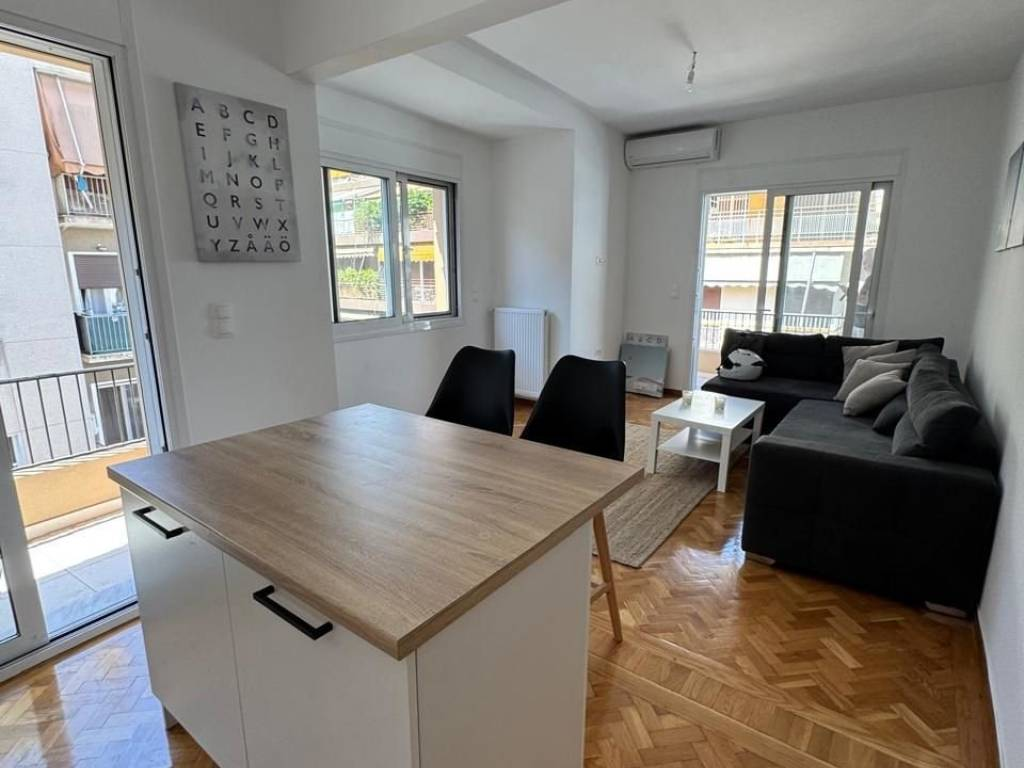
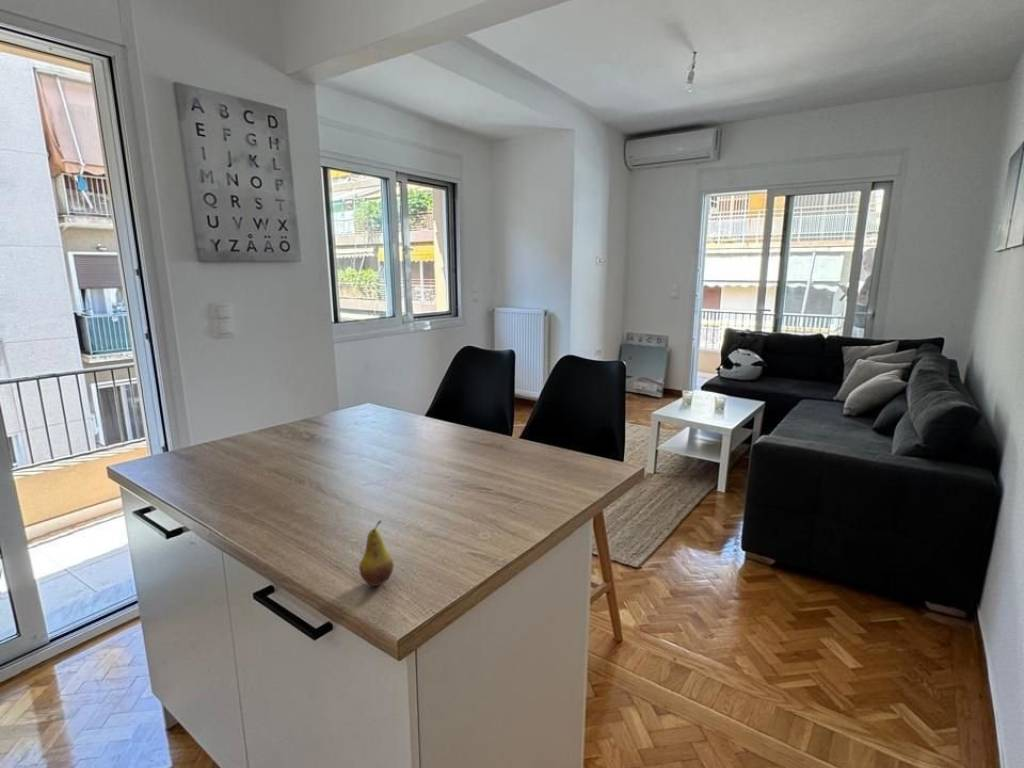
+ fruit [358,519,395,587]
